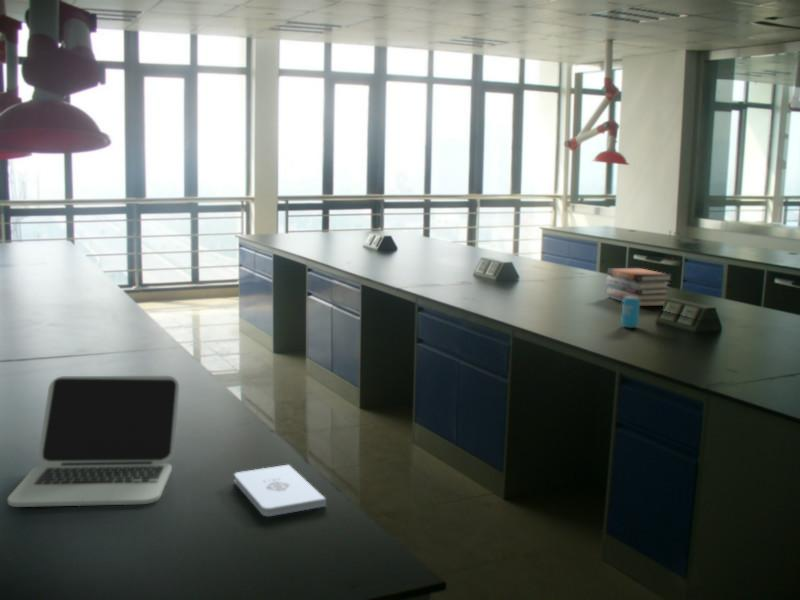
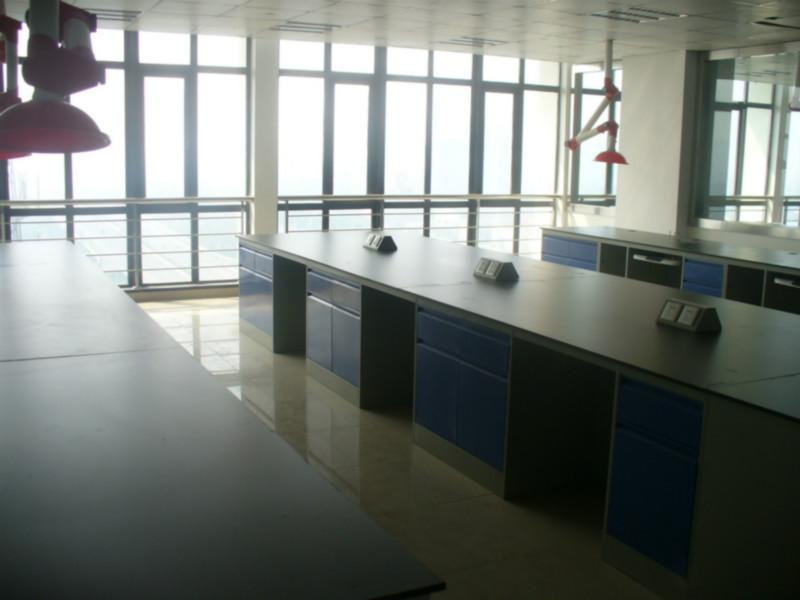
- notepad [233,464,327,517]
- beverage can [620,296,641,329]
- book stack [605,267,674,307]
- laptop [7,375,180,508]
